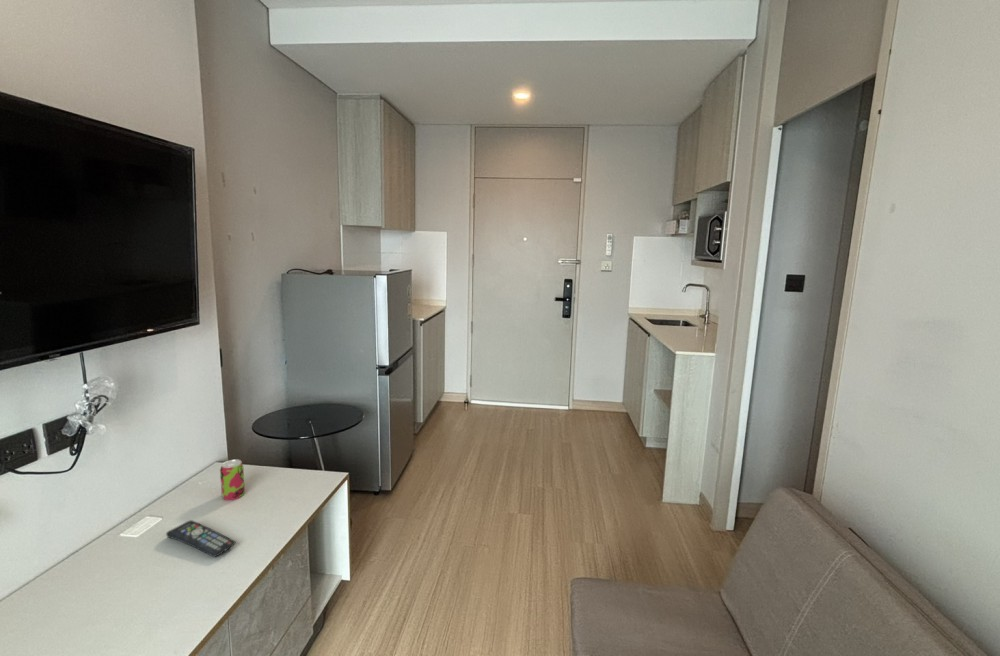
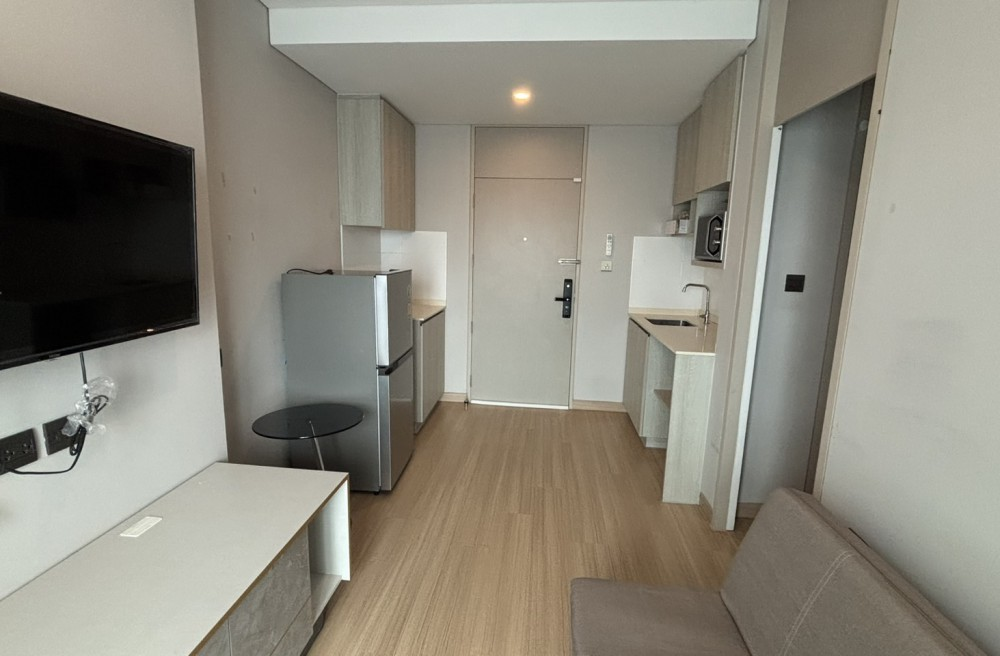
- remote control [165,519,237,558]
- beverage can [219,459,246,501]
